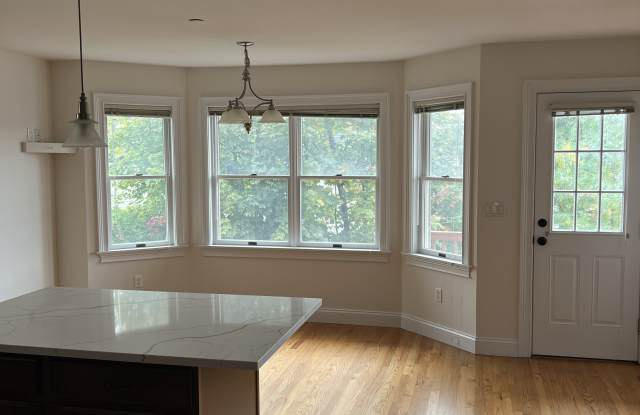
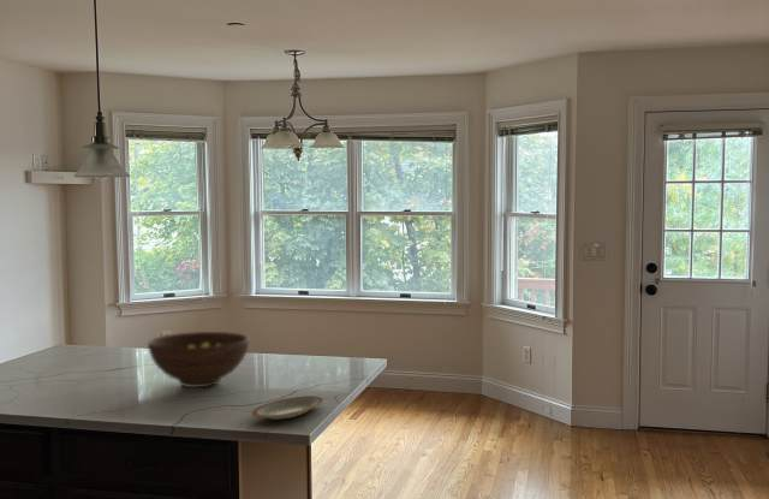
+ fruit bowl [147,331,250,388]
+ plate [251,394,324,421]
